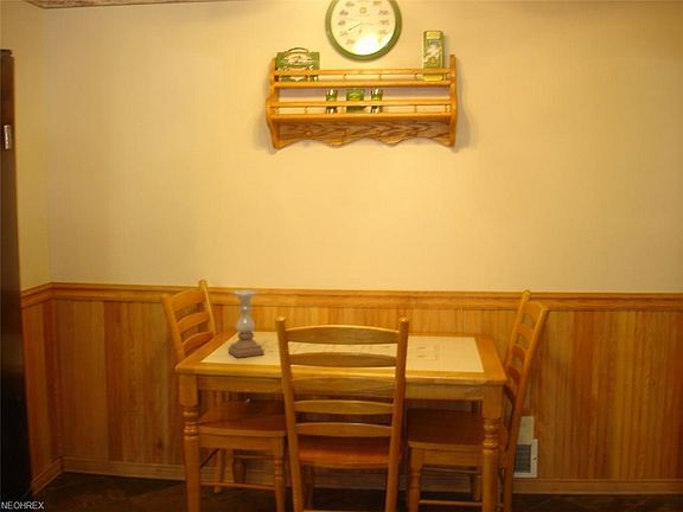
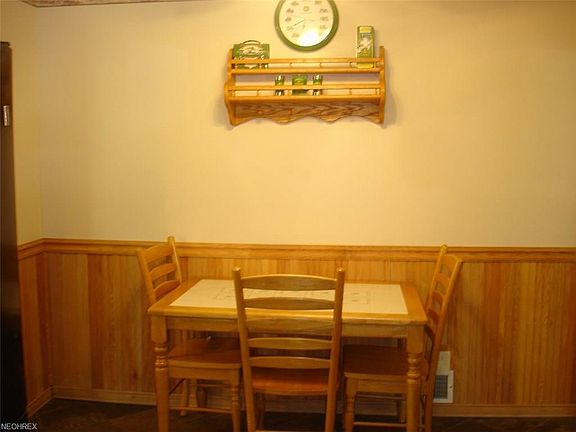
- candle holder [228,289,266,359]
